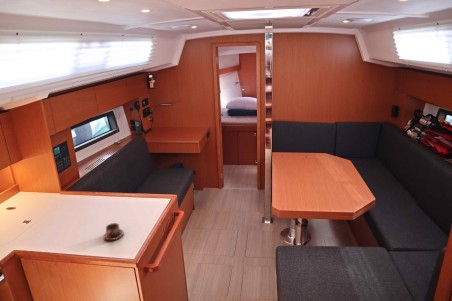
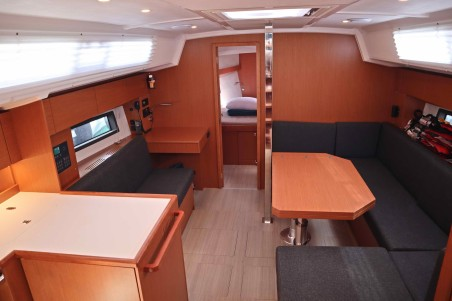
- cup [102,222,124,241]
